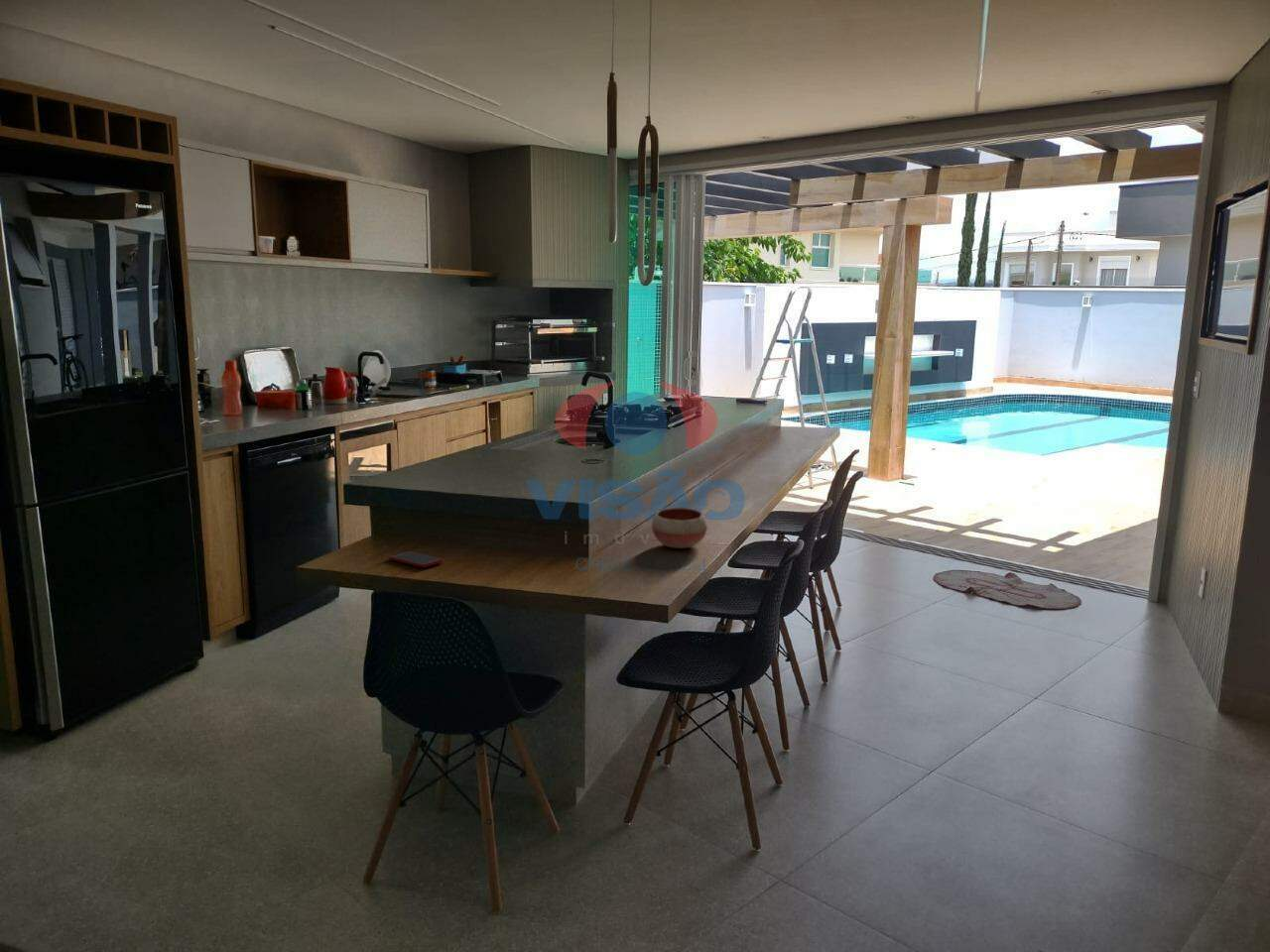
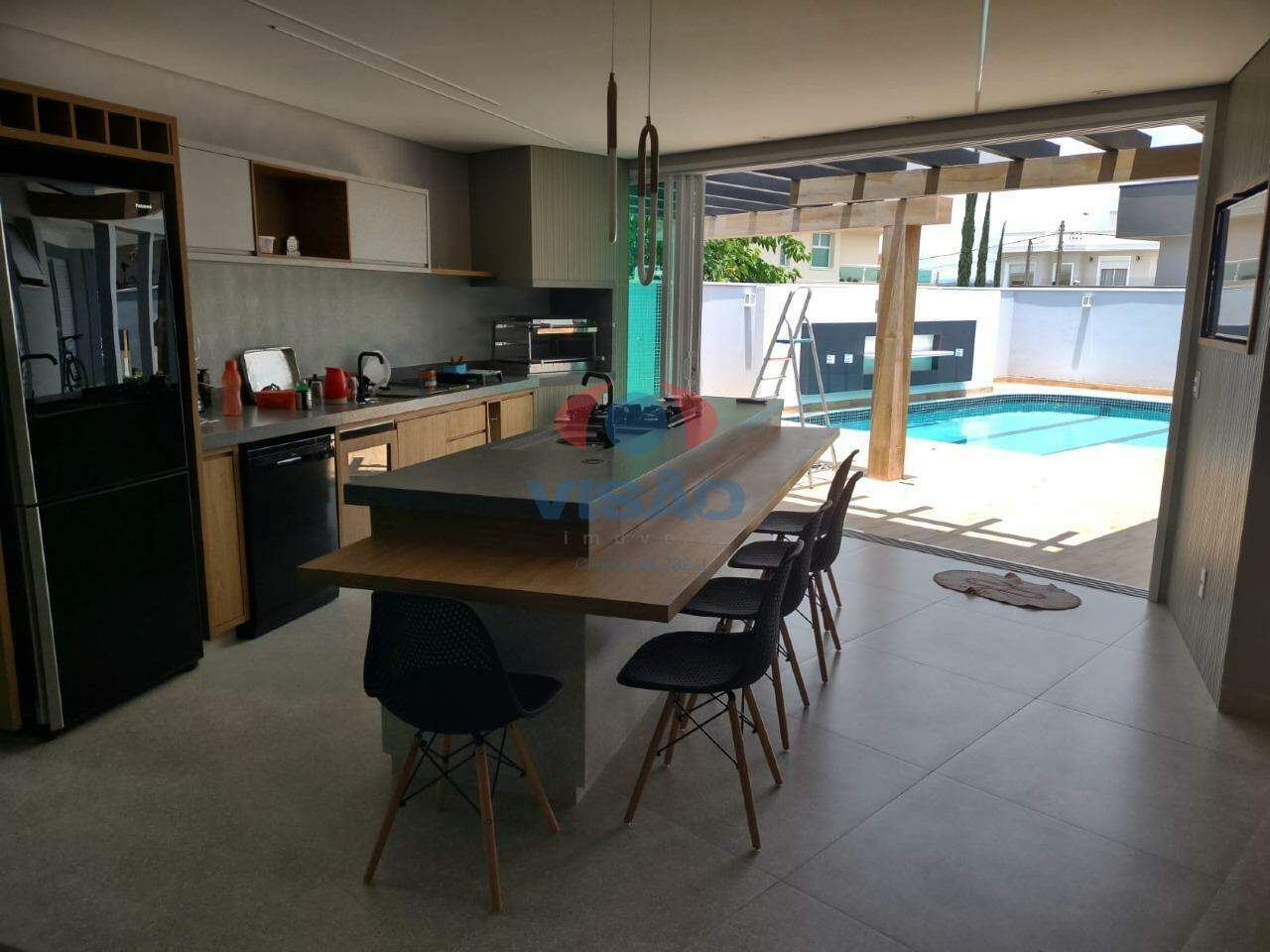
- bowl [651,507,708,549]
- cell phone [388,549,445,568]
